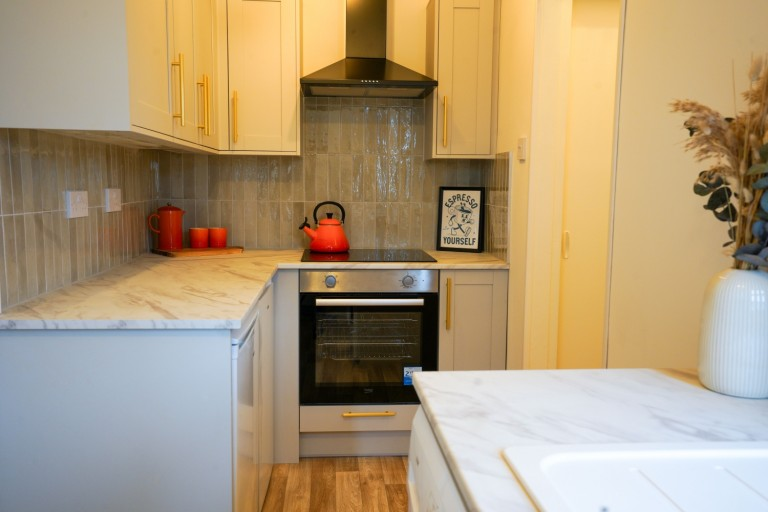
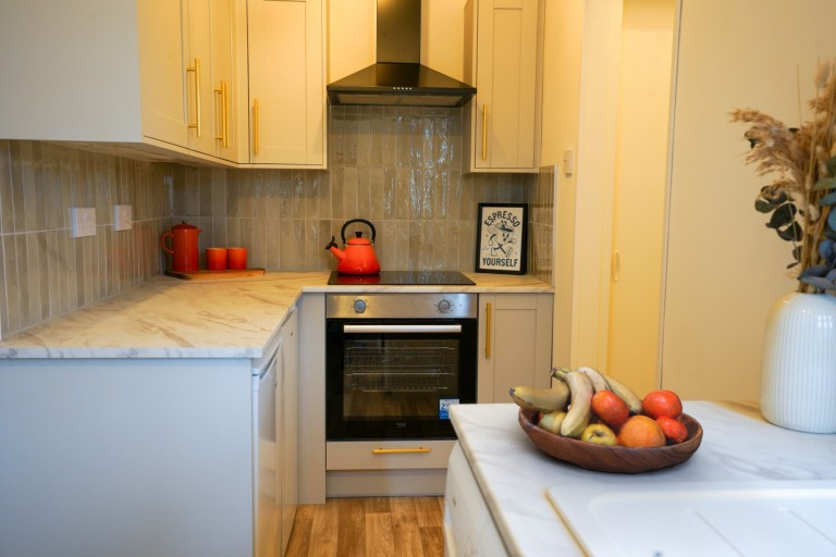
+ fruit bowl [508,366,704,474]
